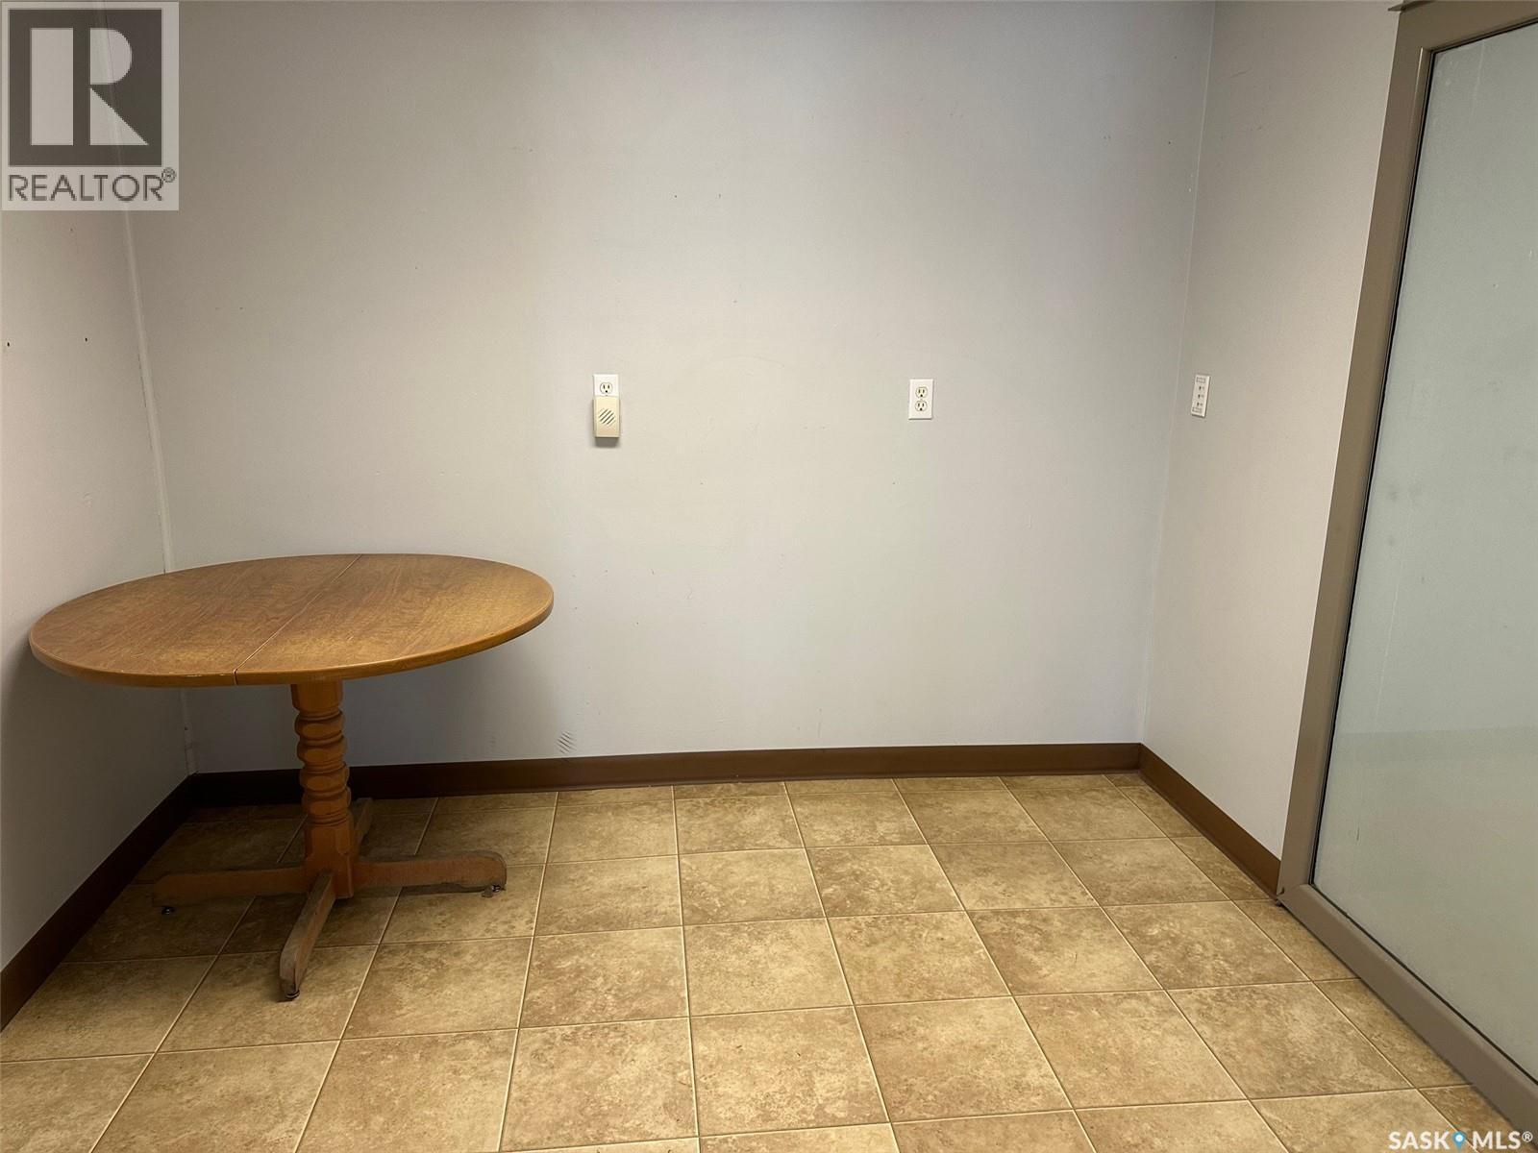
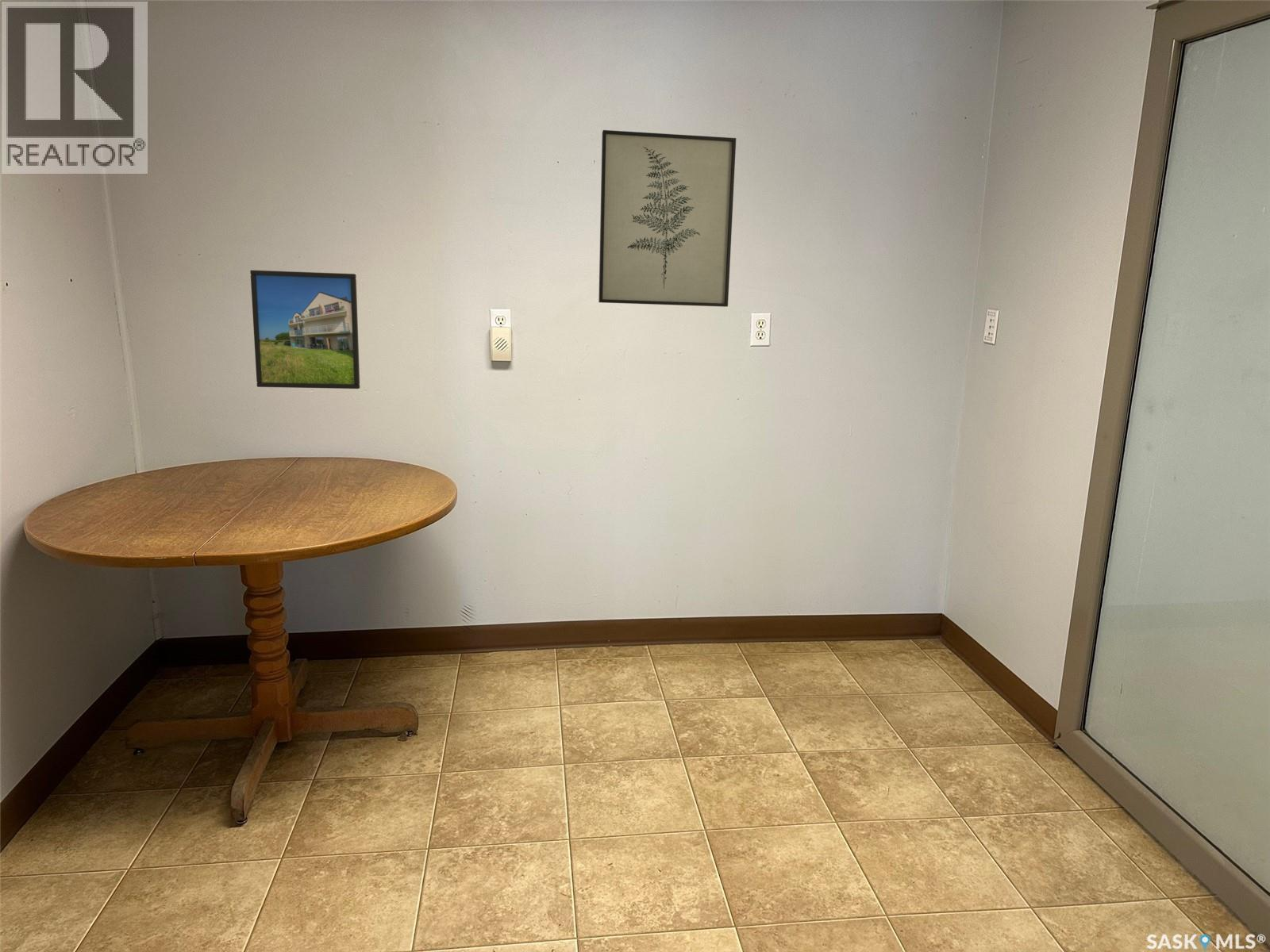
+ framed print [249,270,360,390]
+ wall art [598,129,737,308]
